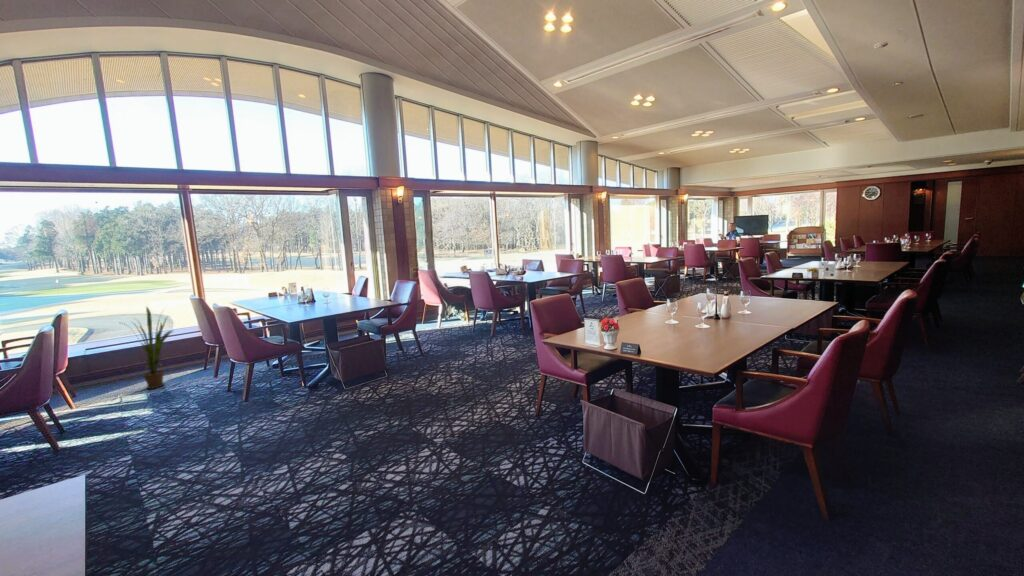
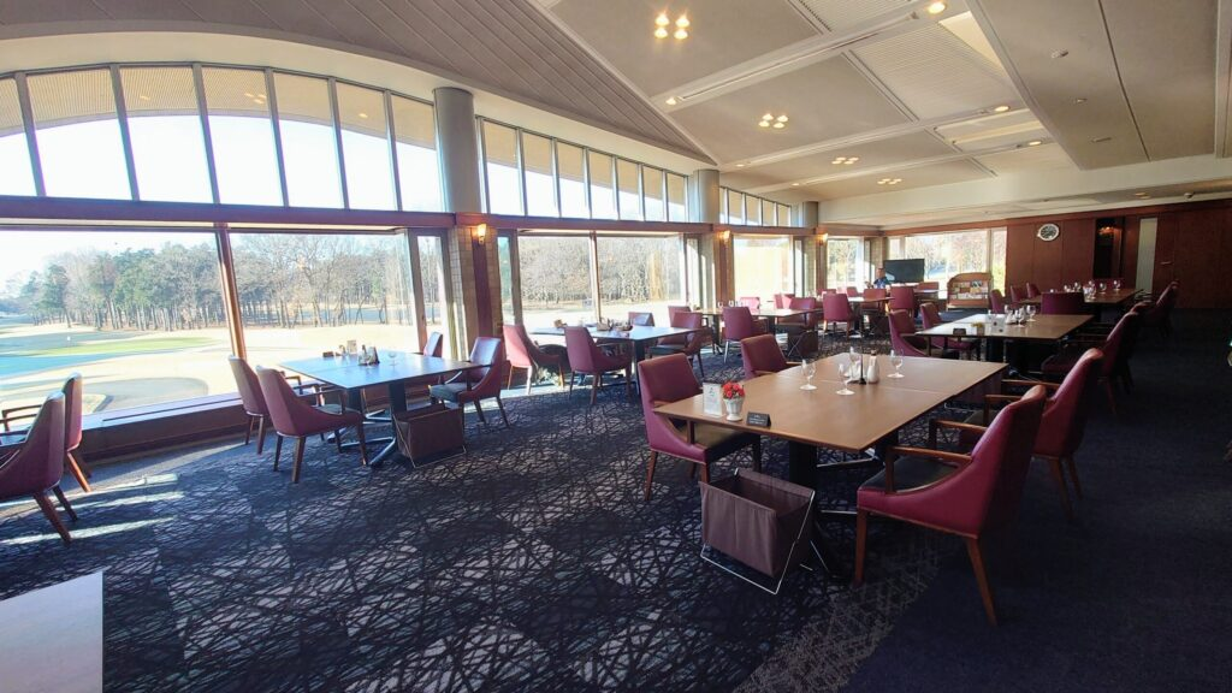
- house plant [120,306,174,390]
